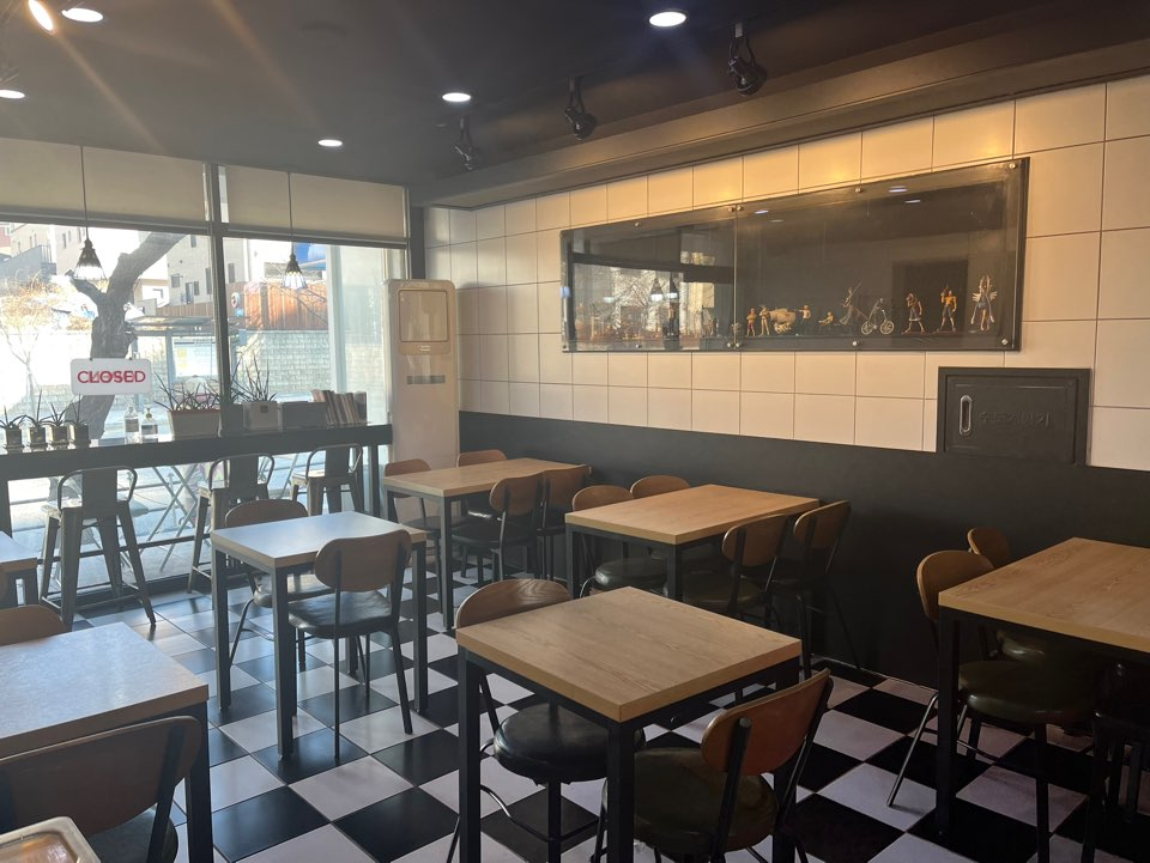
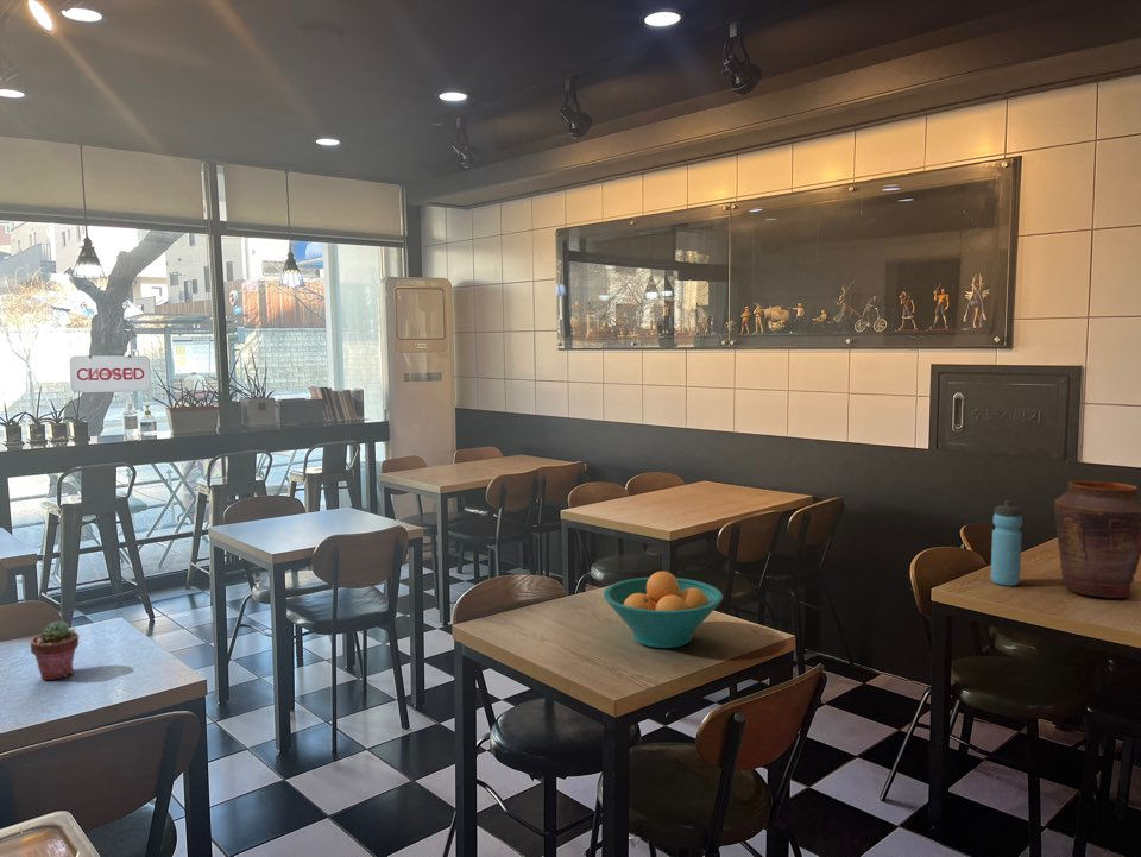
+ water bottle [990,499,1023,587]
+ fruit bowl [603,571,724,649]
+ vase [1052,480,1141,599]
+ potted succulent [30,619,80,681]
